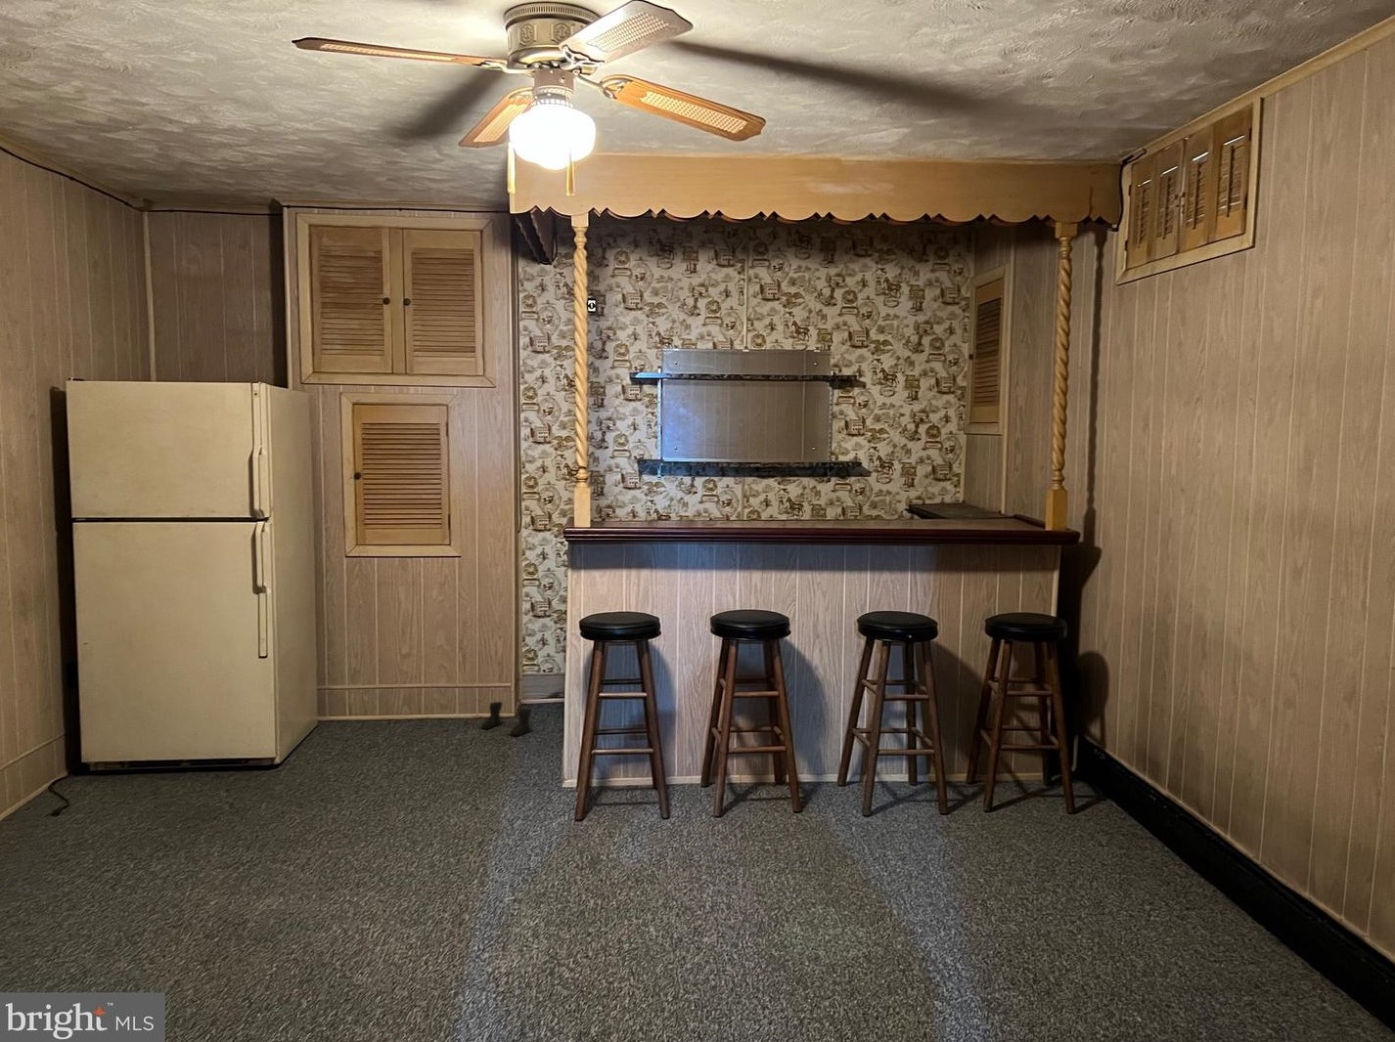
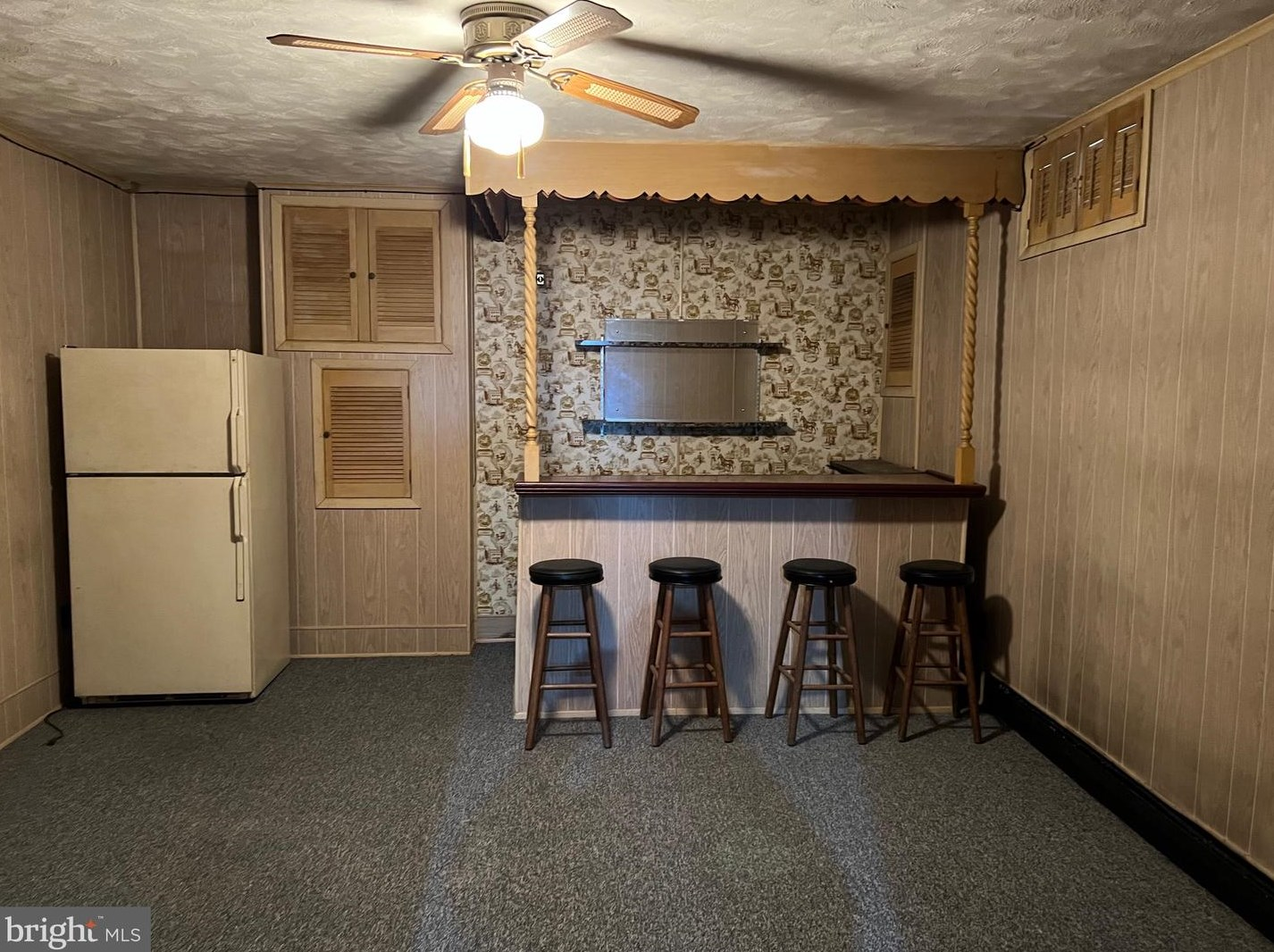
- boots [481,701,534,737]
